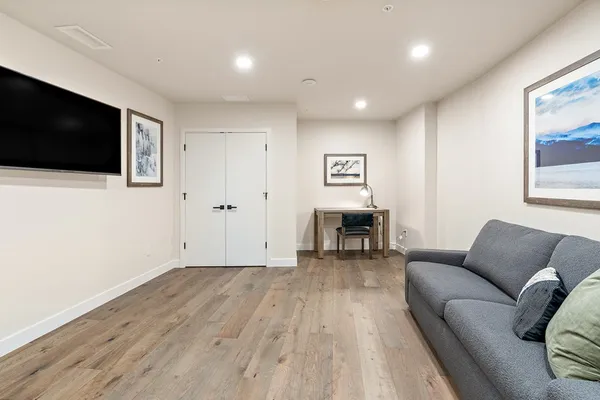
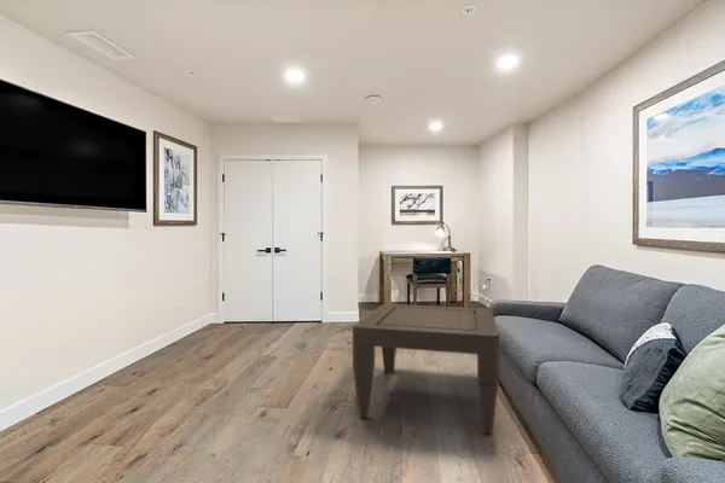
+ coffee table [352,303,500,435]
